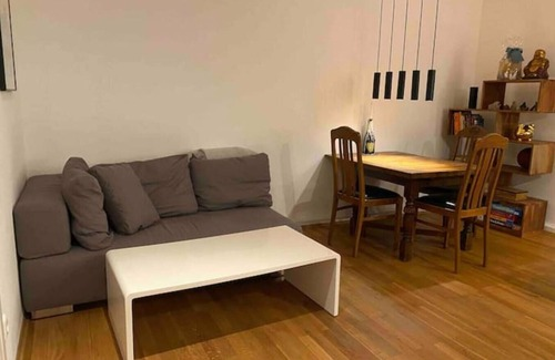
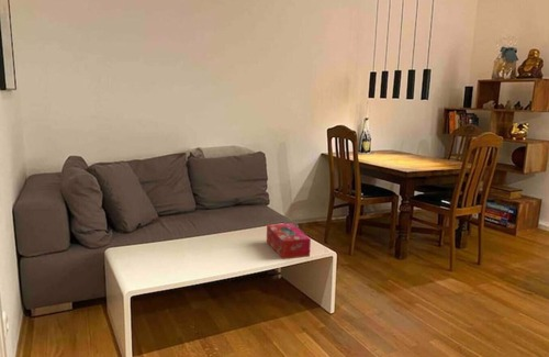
+ tissue box [266,222,312,260]
